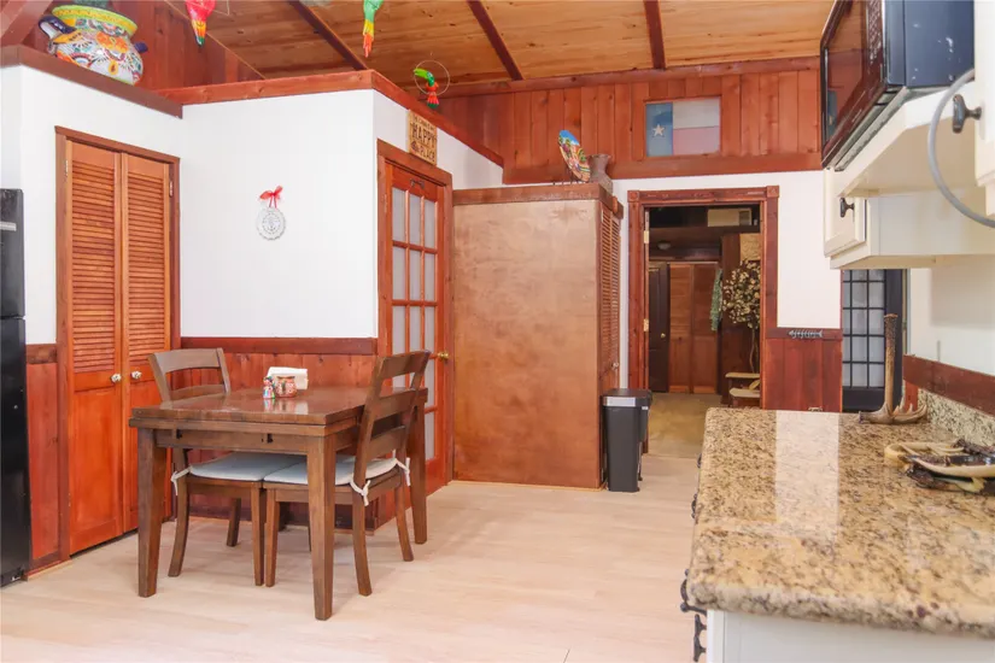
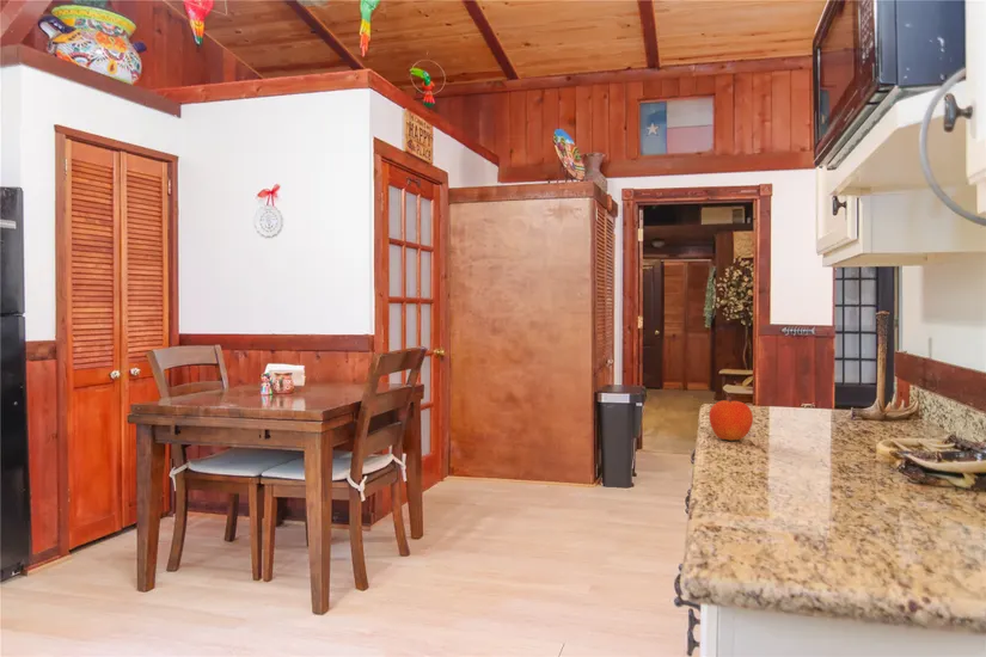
+ fruit [708,398,754,442]
